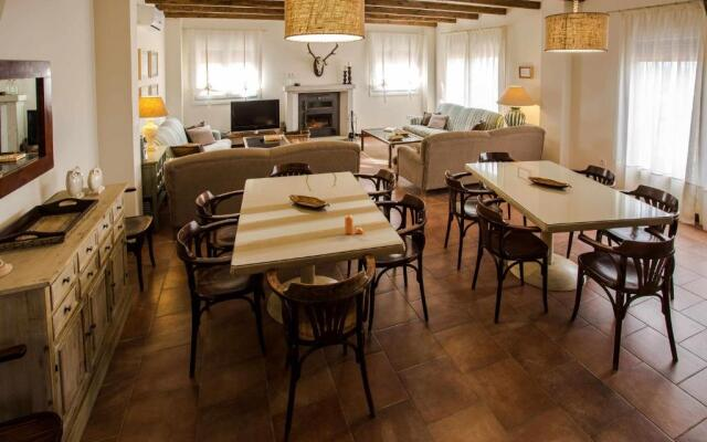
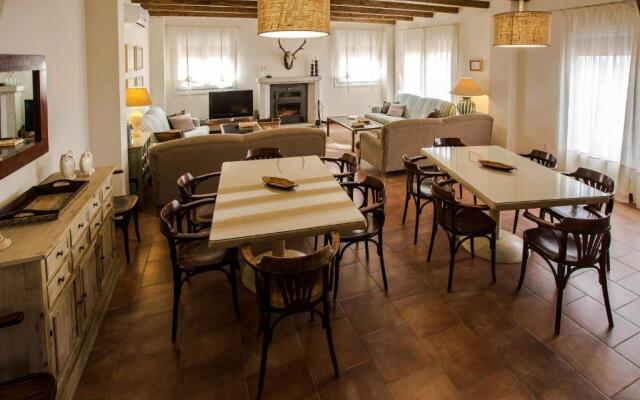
- pepper shaker [344,214,365,235]
